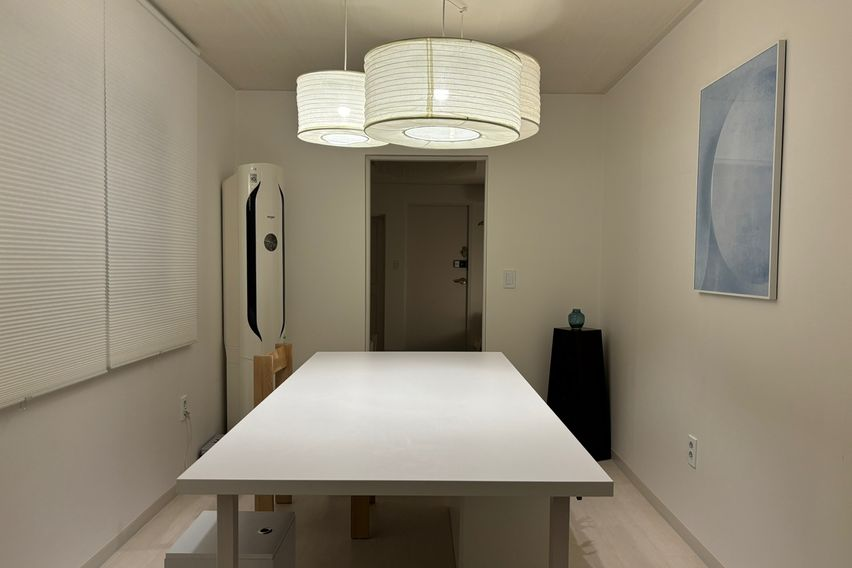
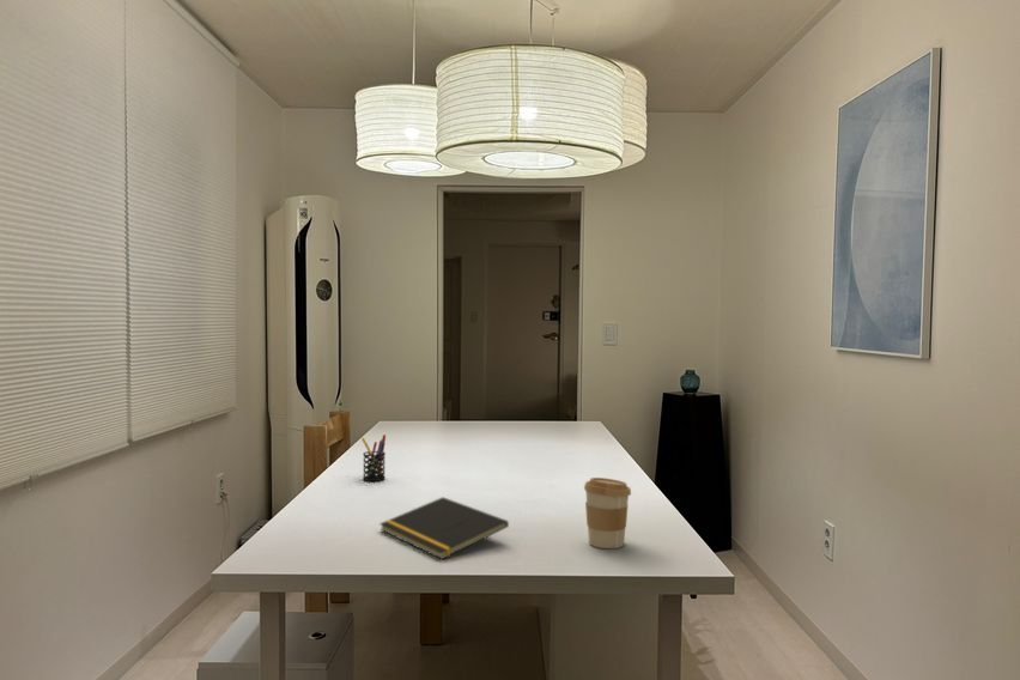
+ pen holder [360,433,387,482]
+ notepad [378,496,510,560]
+ coffee cup [583,476,632,550]
